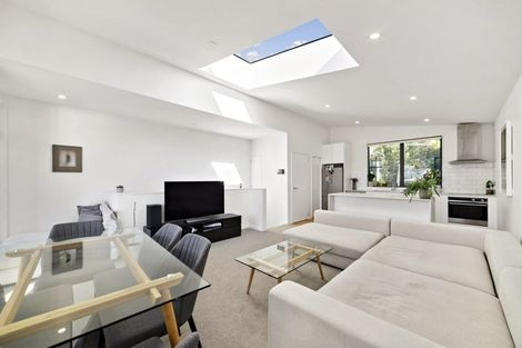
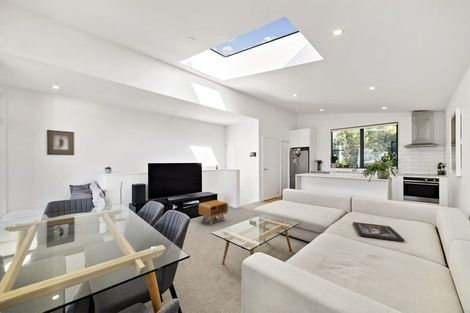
+ religious icon [352,221,406,242]
+ nightstand [198,199,229,227]
